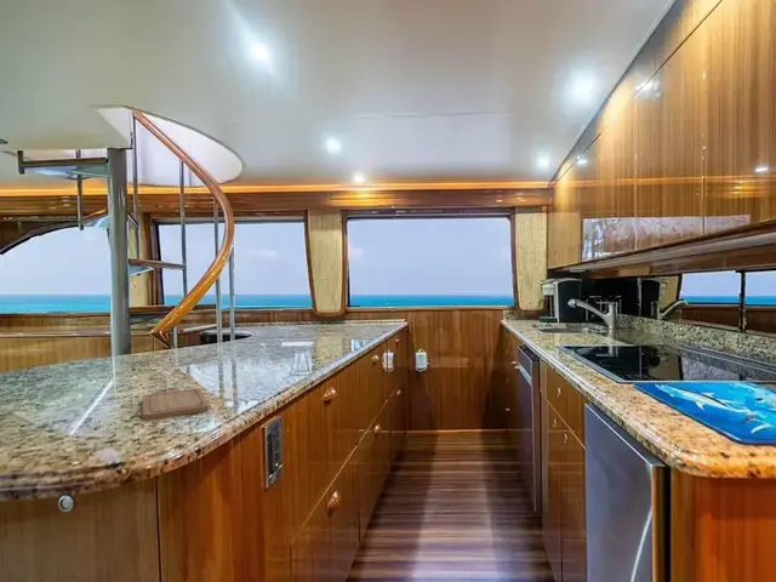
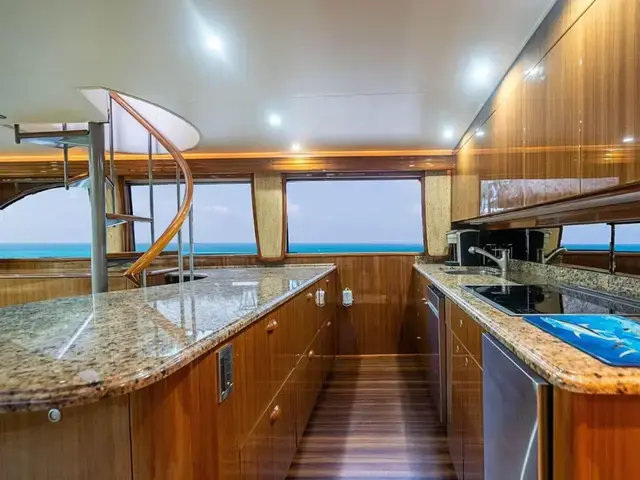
- chopping board [142,386,210,421]
